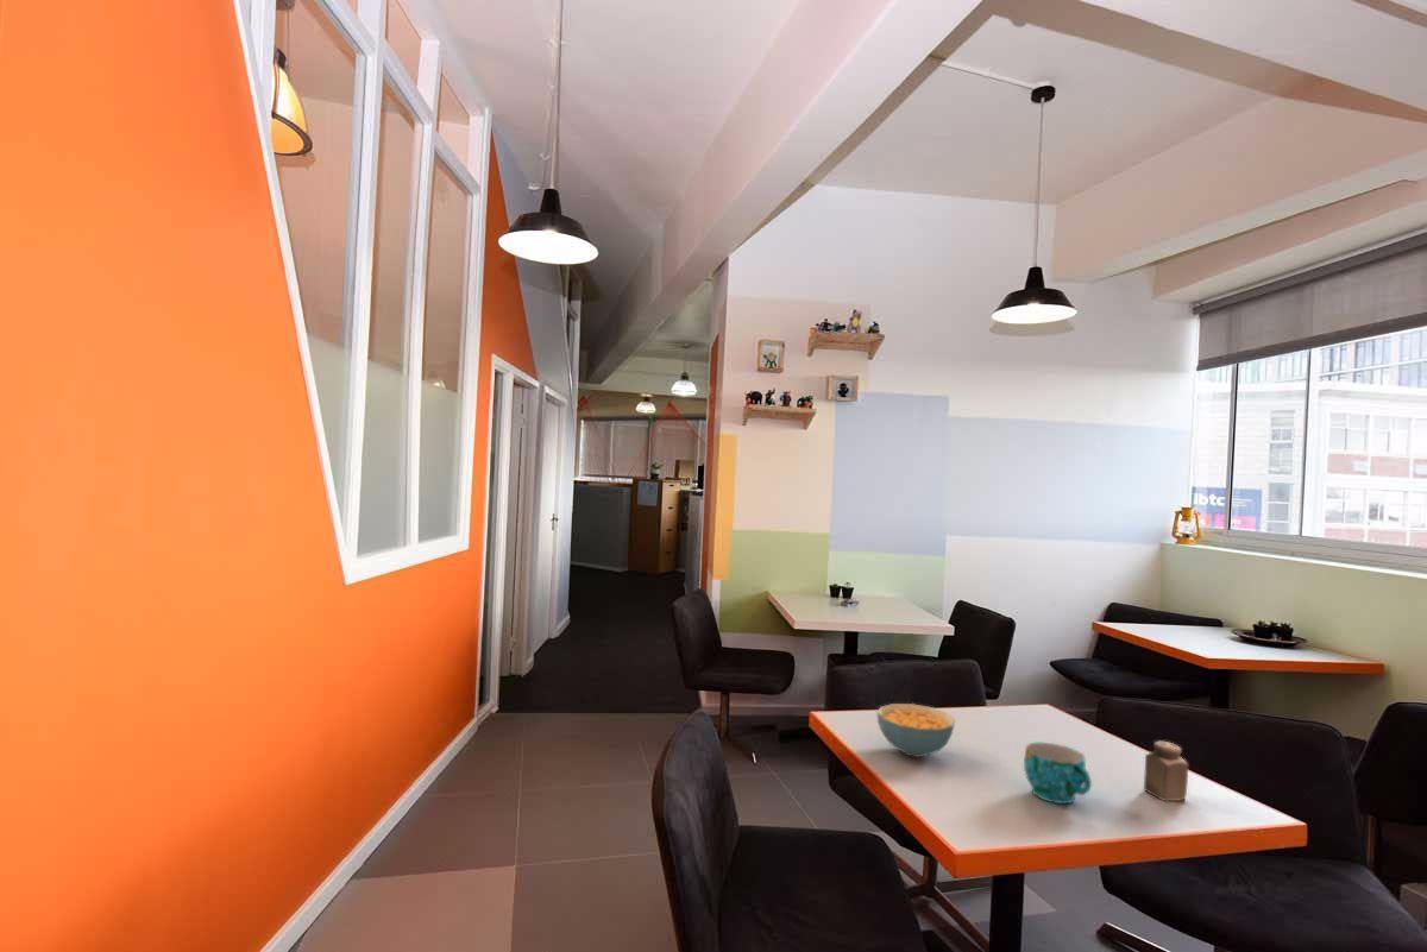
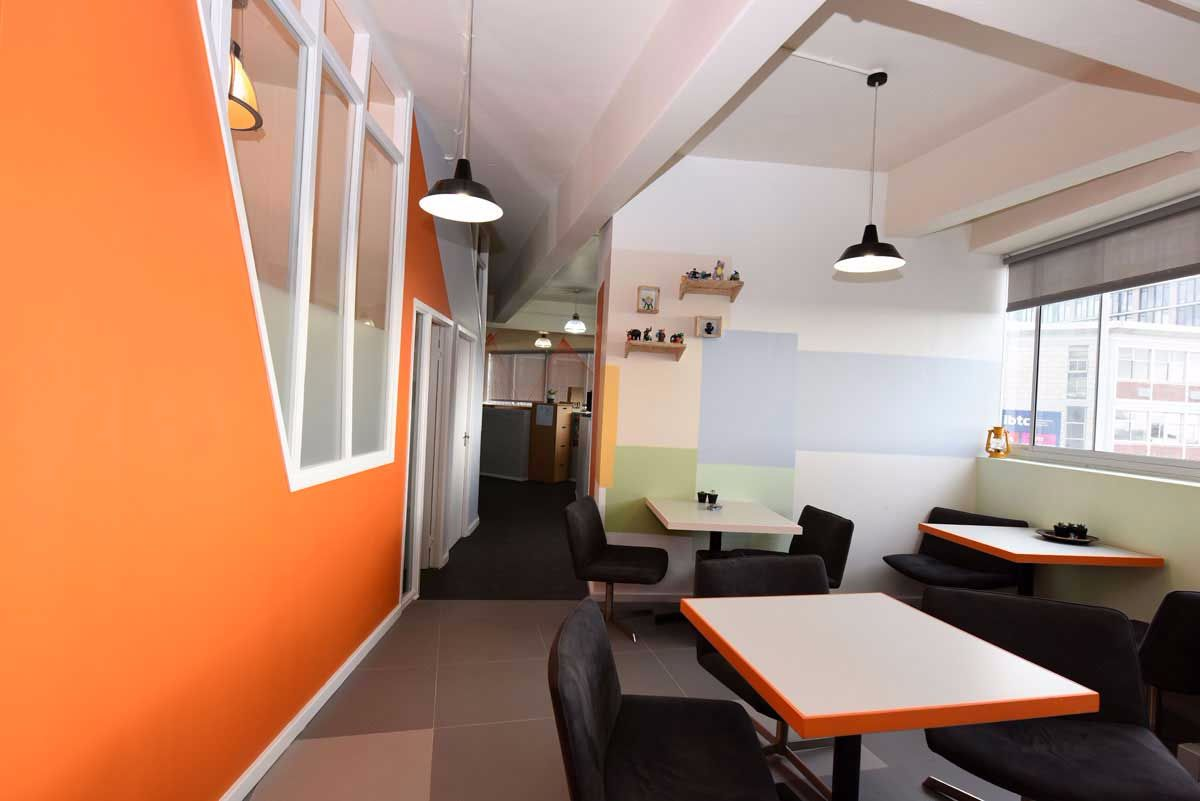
- salt shaker [1143,740,1189,802]
- cereal bowl [875,702,956,758]
- cup [1023,742,1093,805]
